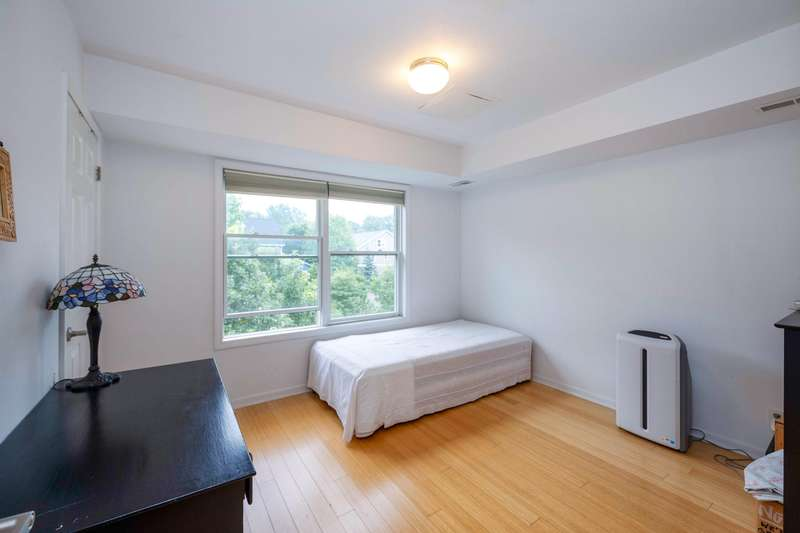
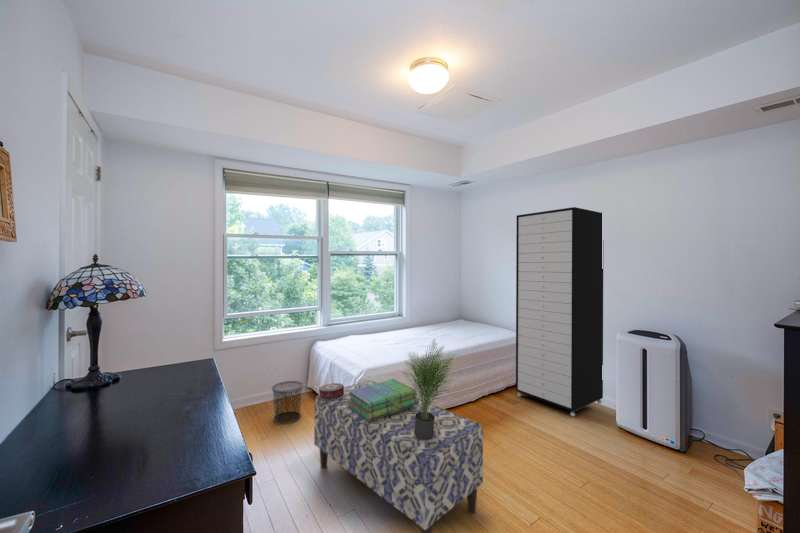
+ stack of books [347,378,420,421]
+ bench [313,379,484,533]
+ waste bin [271,380,304,425]
+ decorative box [318,382,345,400]
+ storage cabinet [515,206,604,418]
+ potted plant [401,338,460,440]
